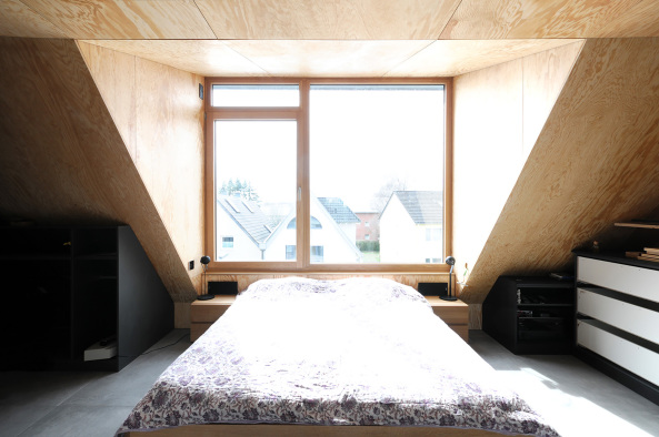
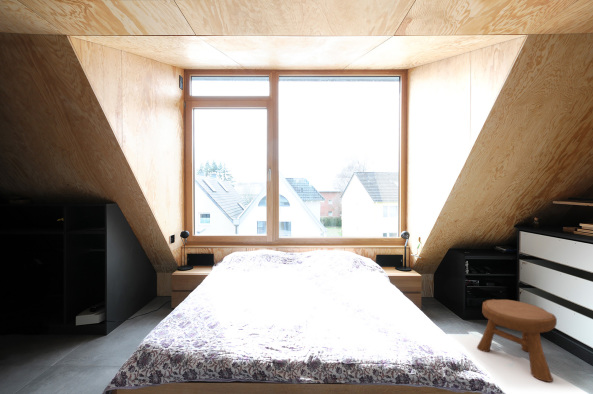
+ stool [476,298,558,383]
